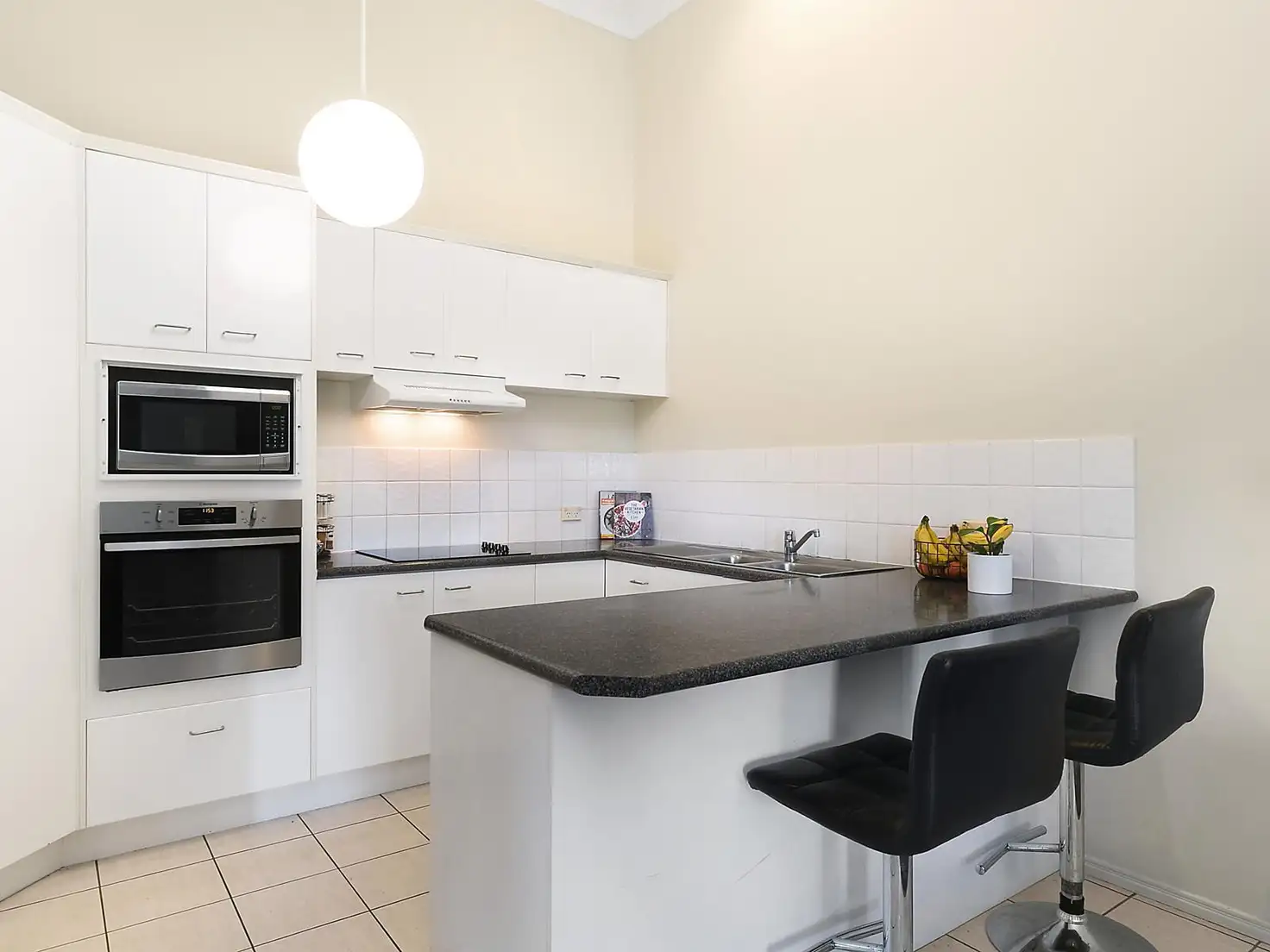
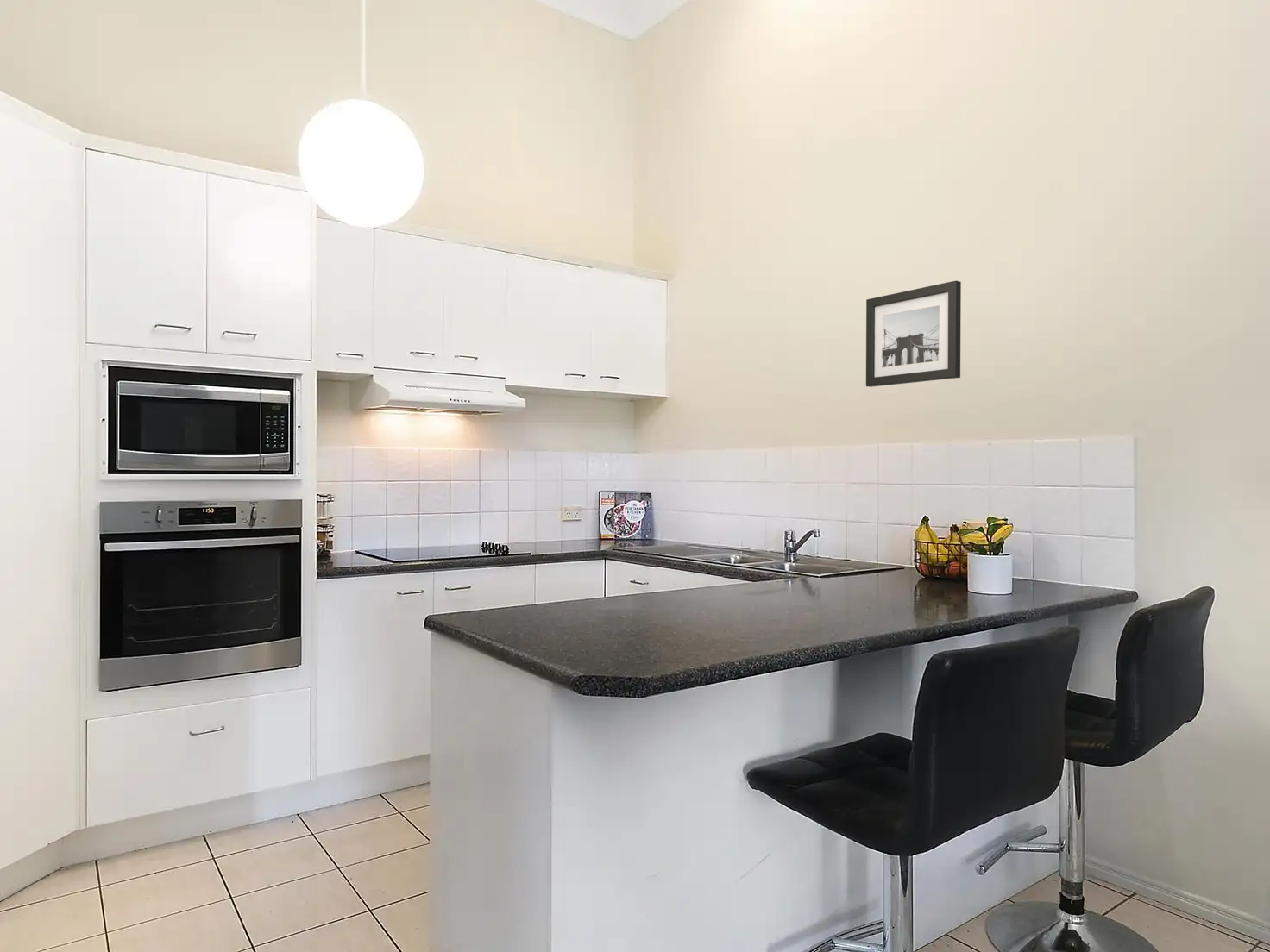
+ wall art [865,279,962,388]
